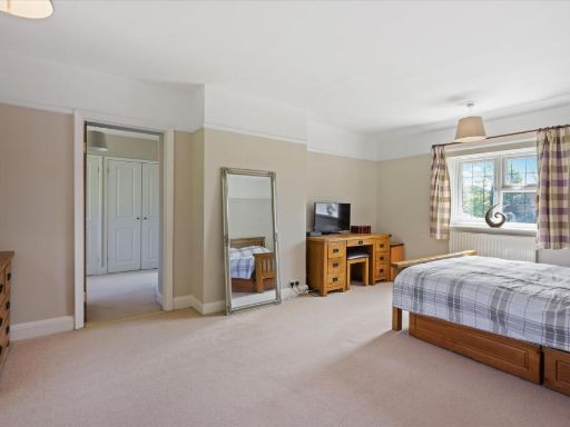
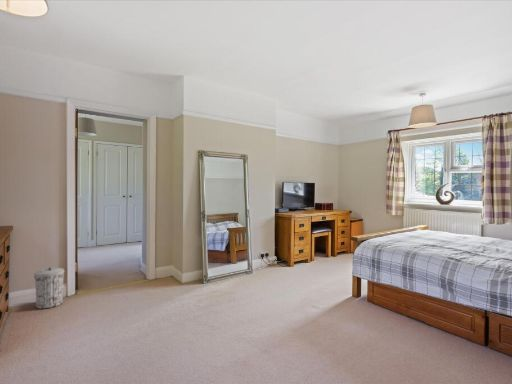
+ trash can [33,267,65,310]
